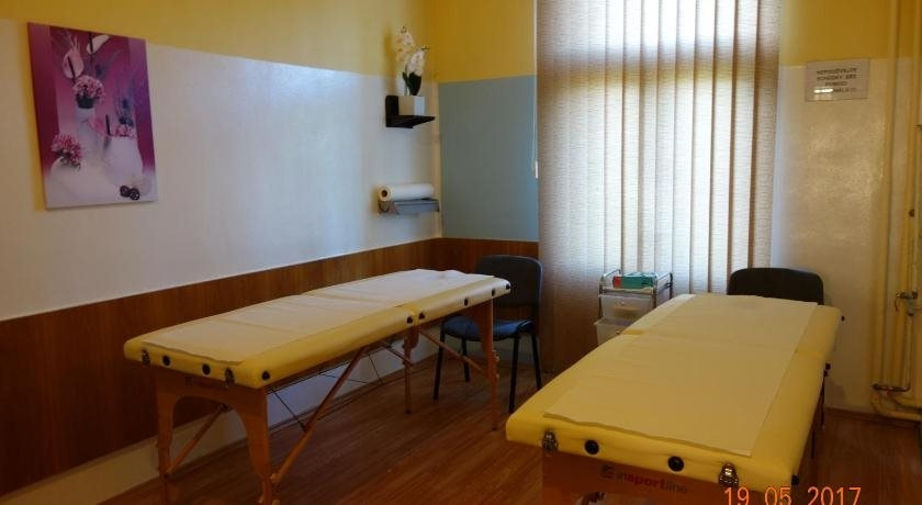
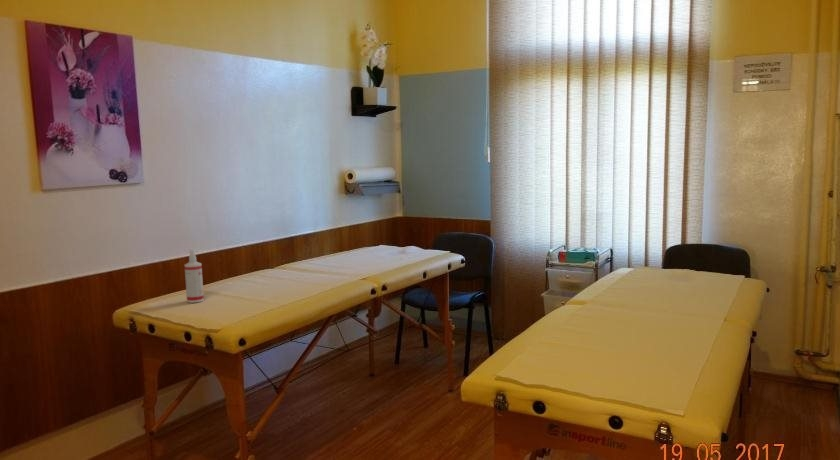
+ spray bottle [183,249,205,304]
